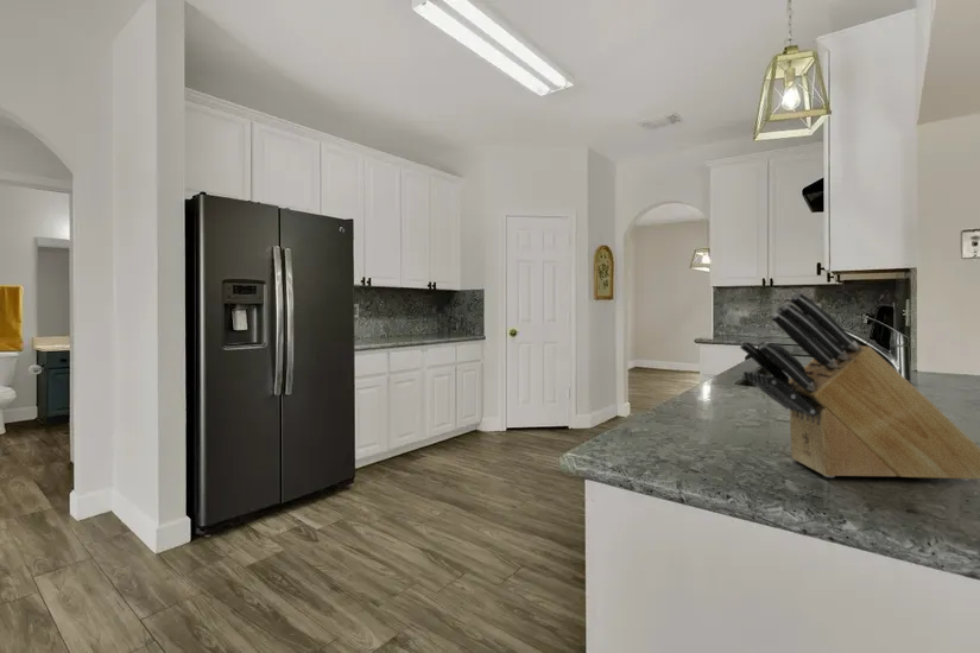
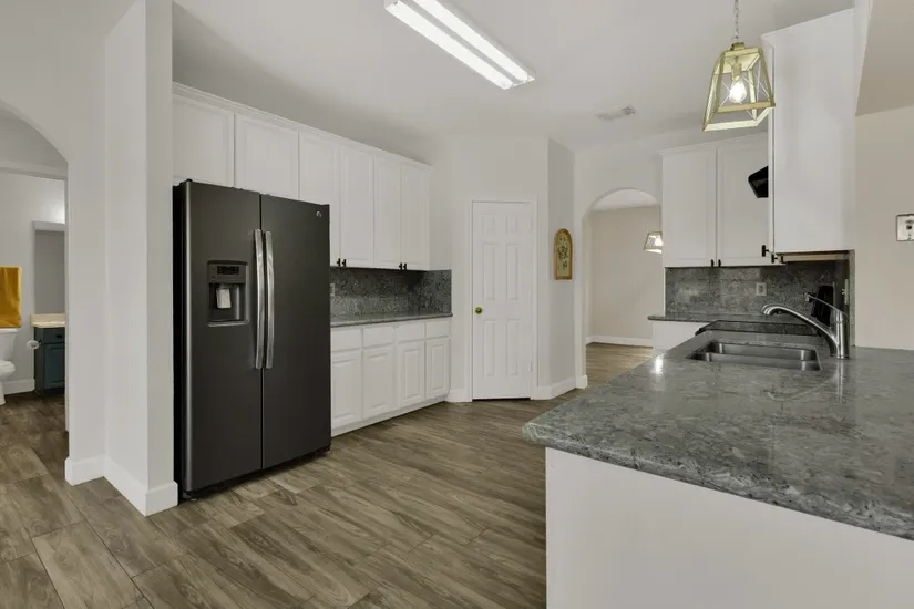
- knife block [739,291,980,482]
